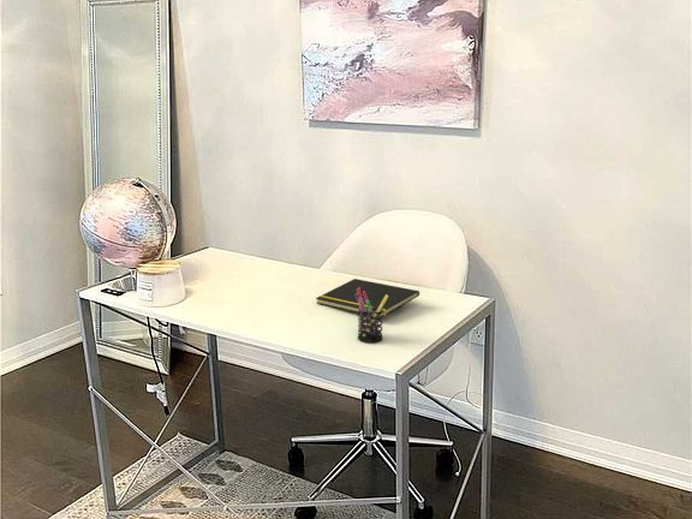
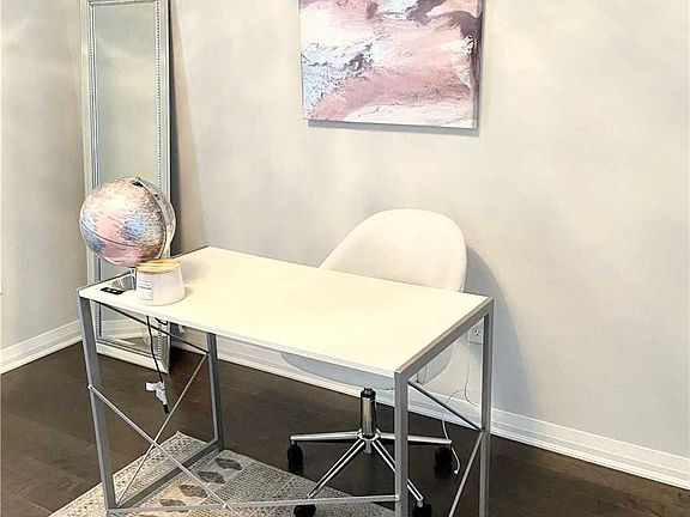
- pen holder [354,287,388,344]
- notepad [315,278,420,318]
